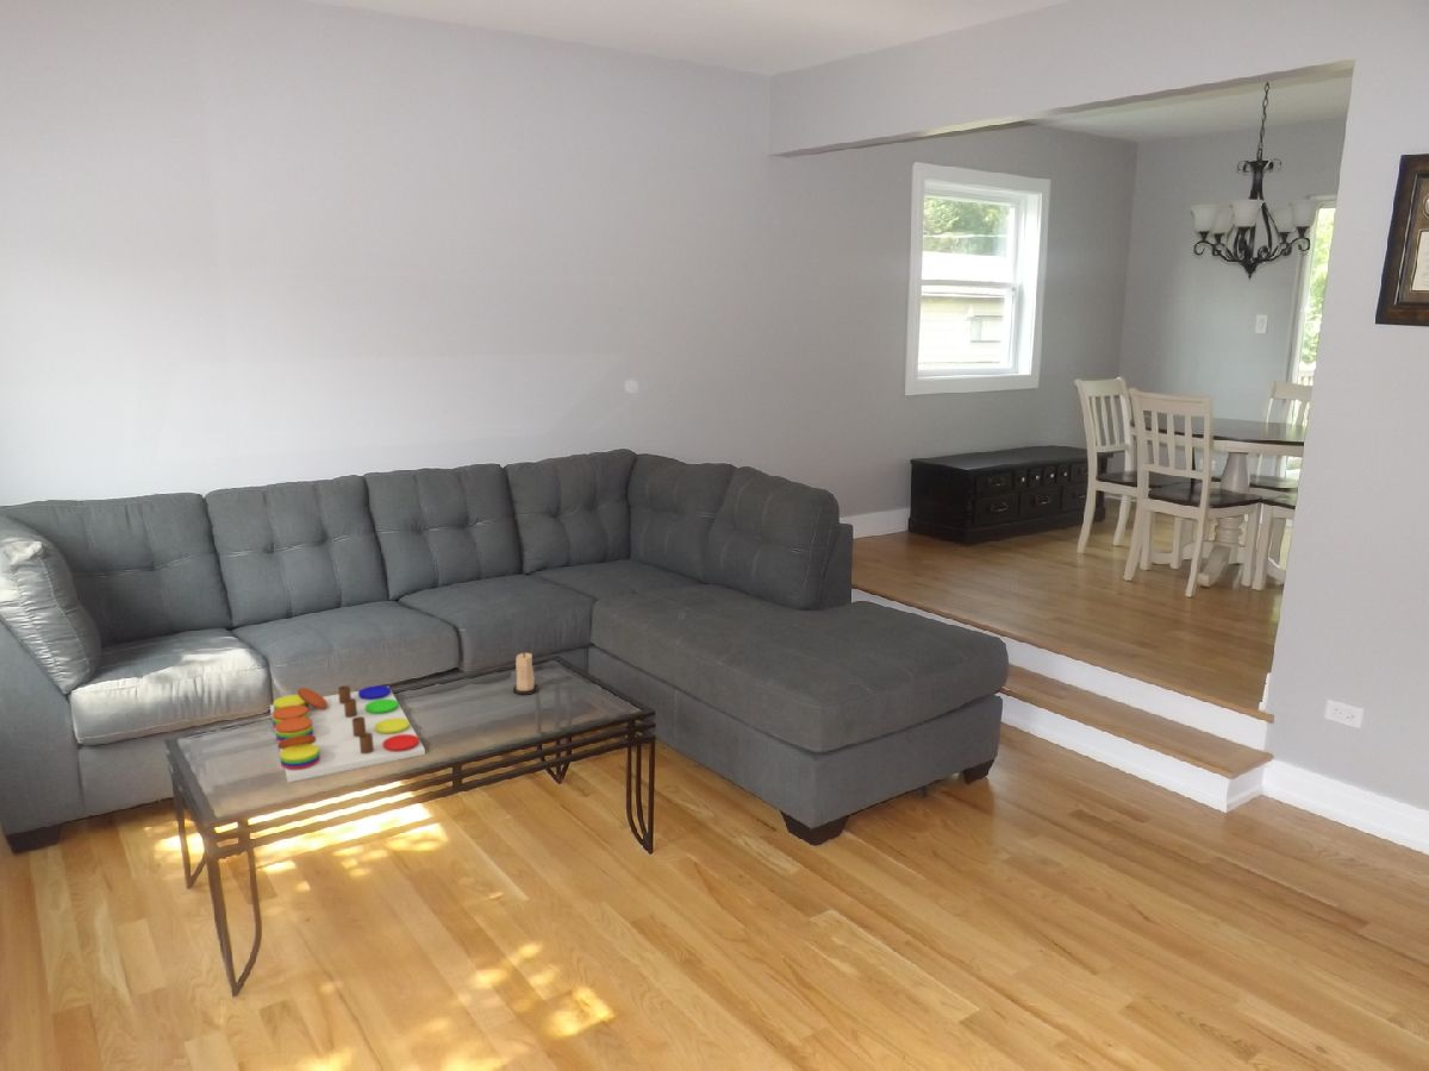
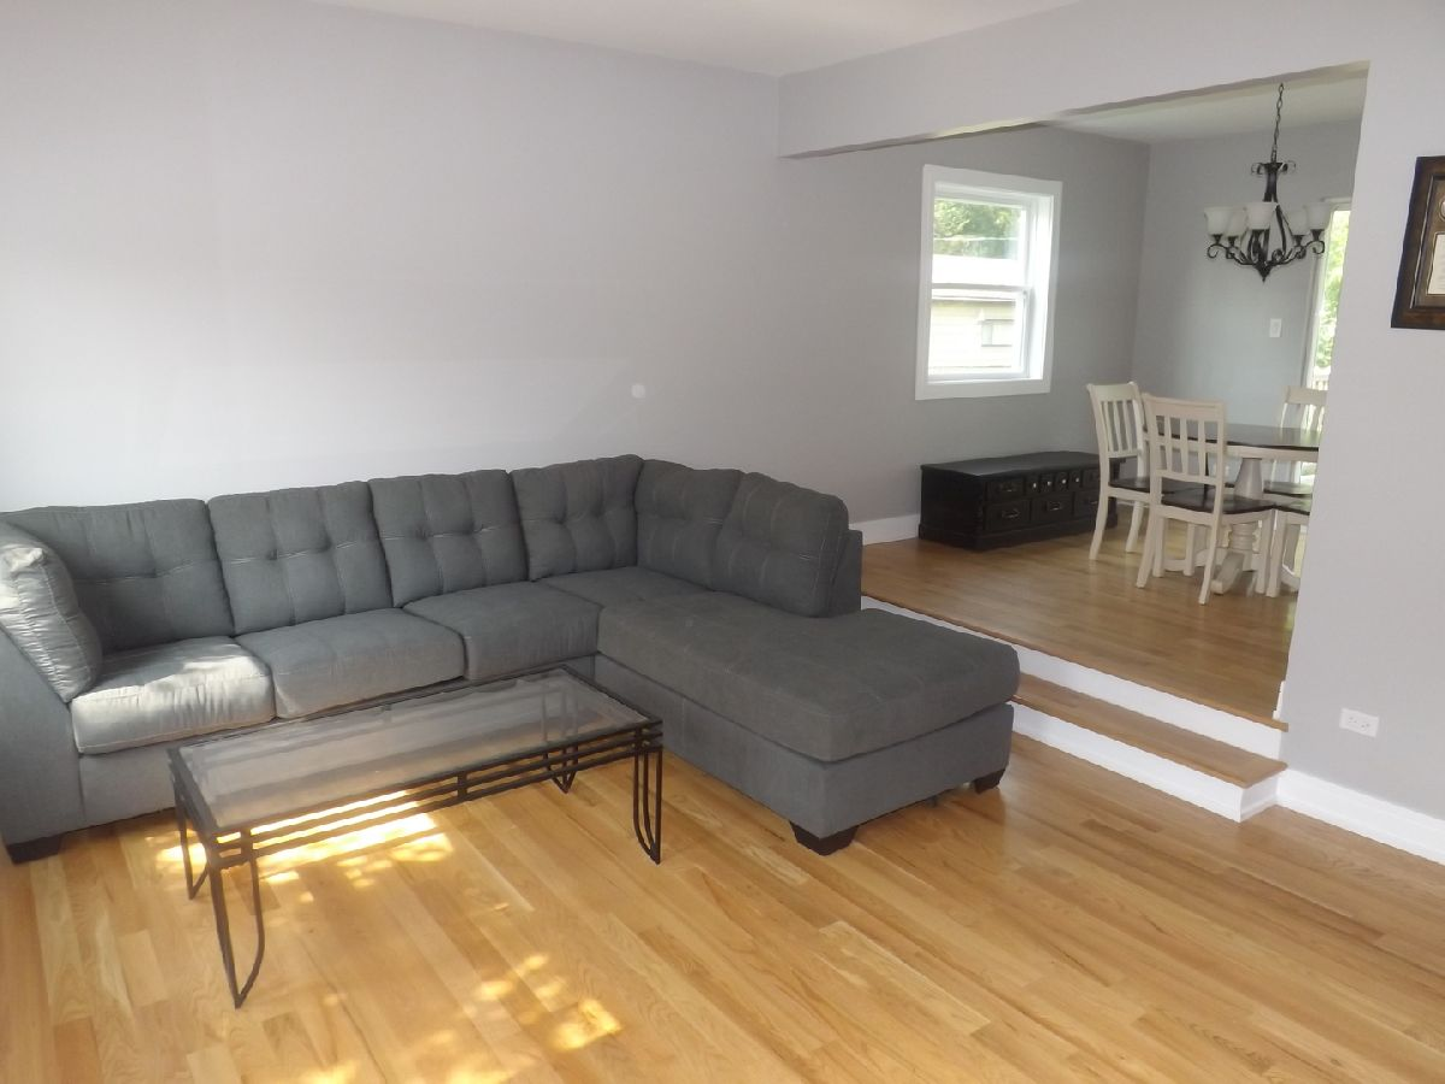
- candle [512,651,539,696]
- board game [269,684,426,783]
